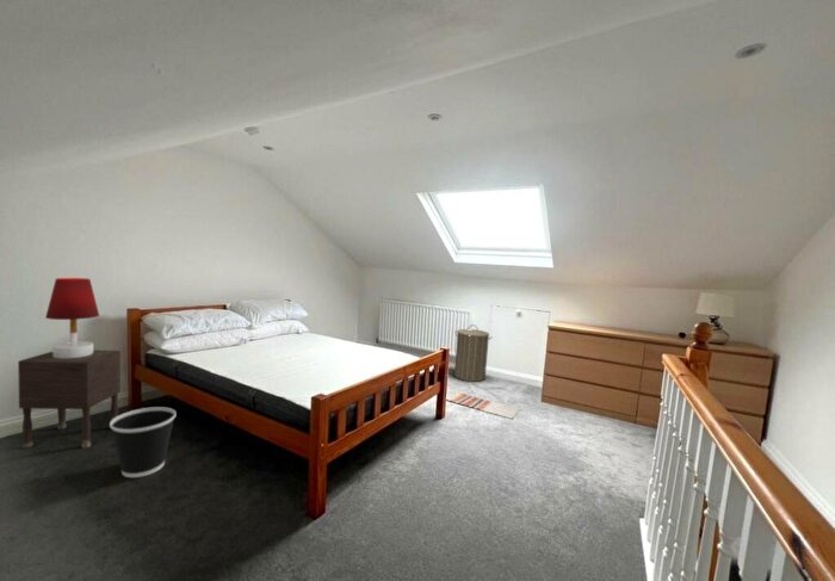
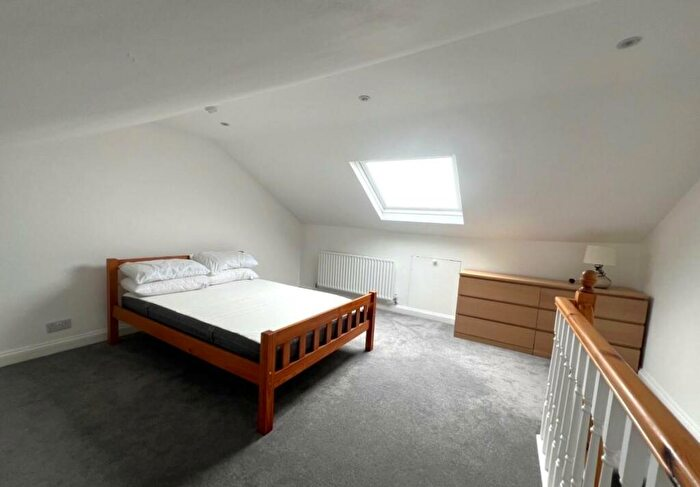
- laundry hamper [453,323,494,383]
- rug [445,391,520,420]
- wastebasket [109,406,177,478]
- nightstand [17,348,122,450]
- table lamp [44,277,100,359]
